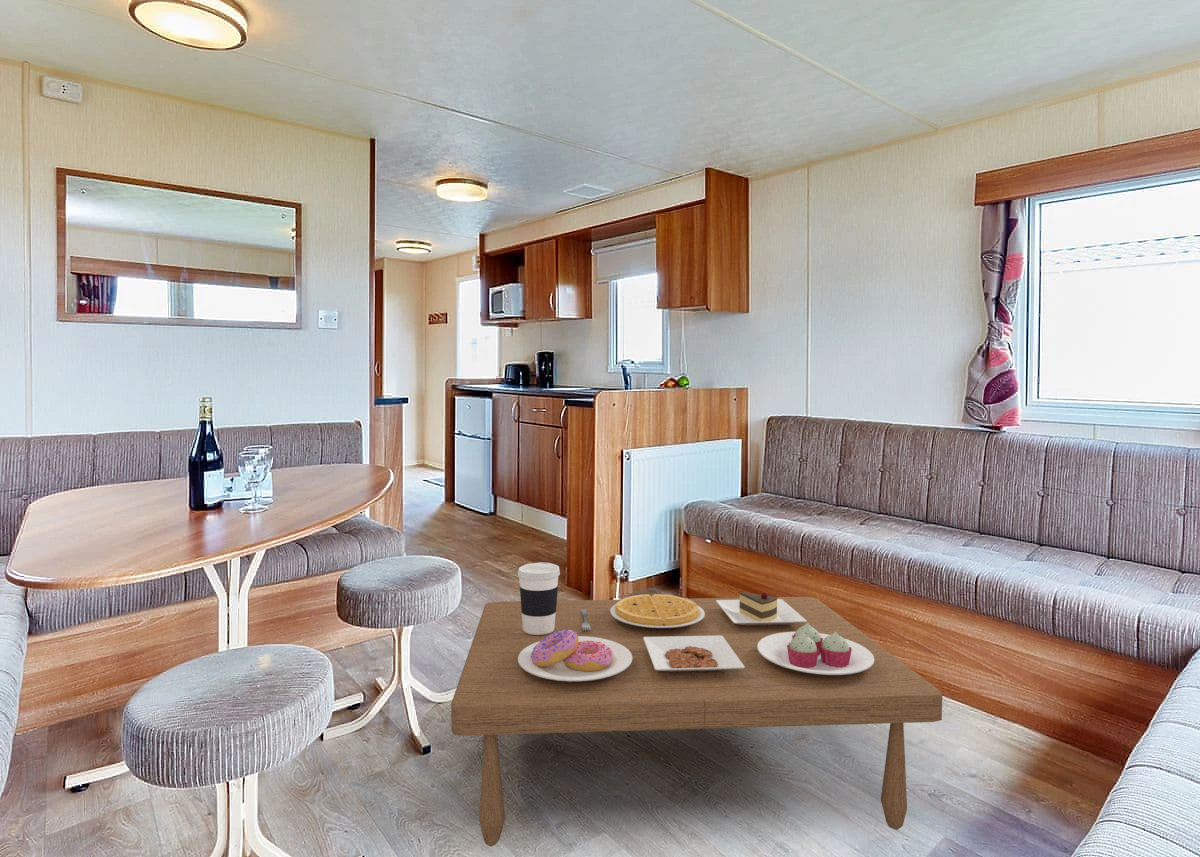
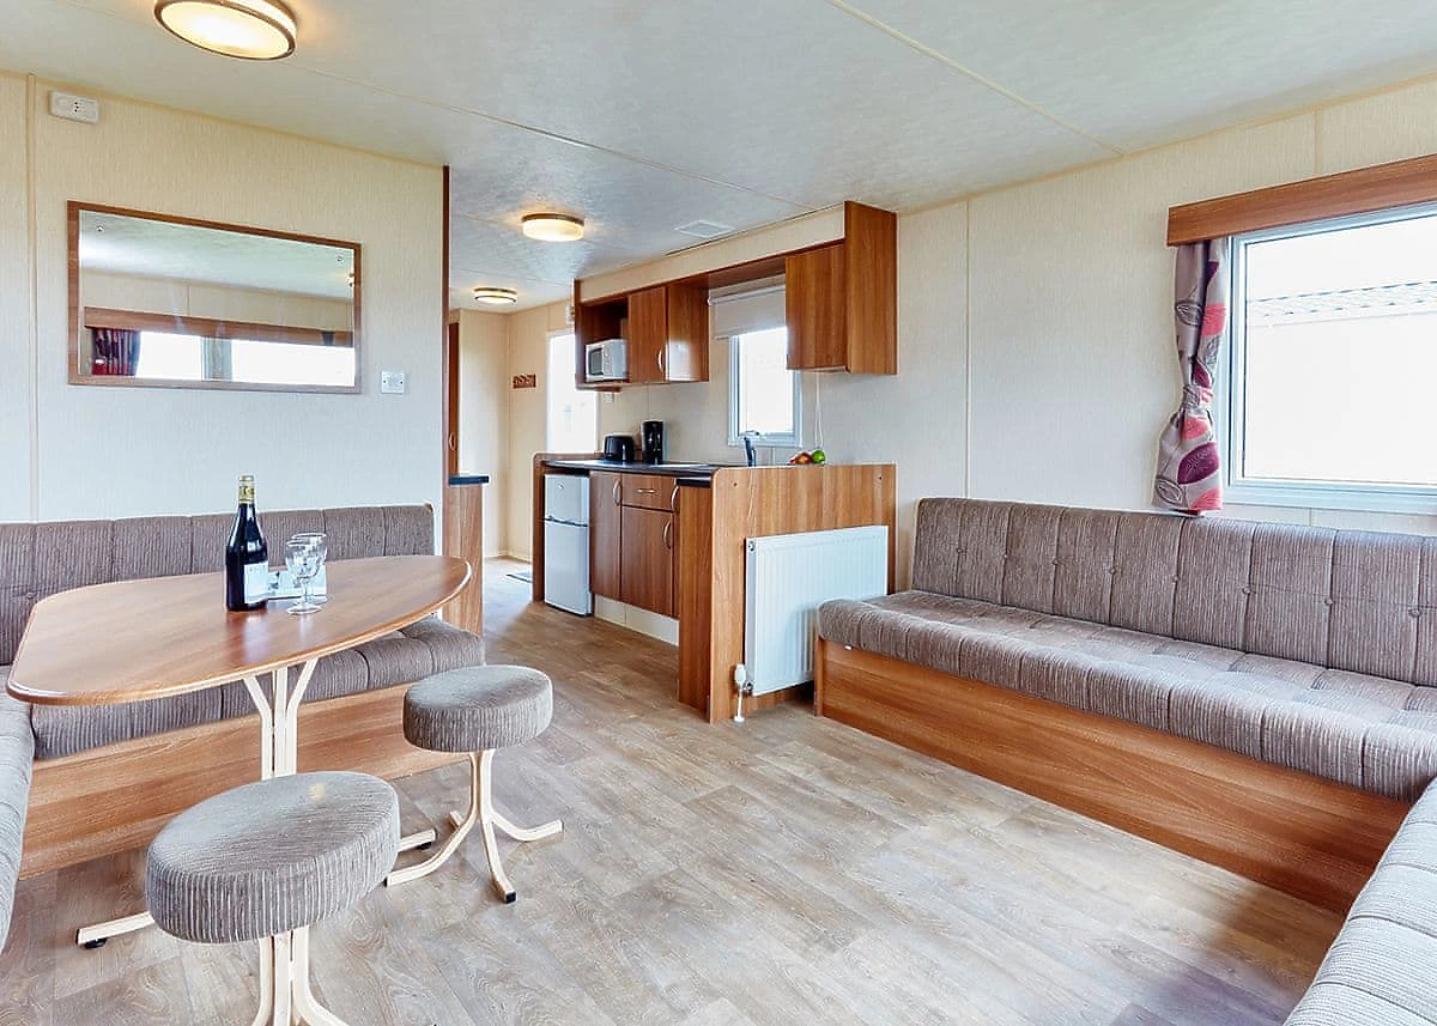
- coffee table [450,561,943,848]
